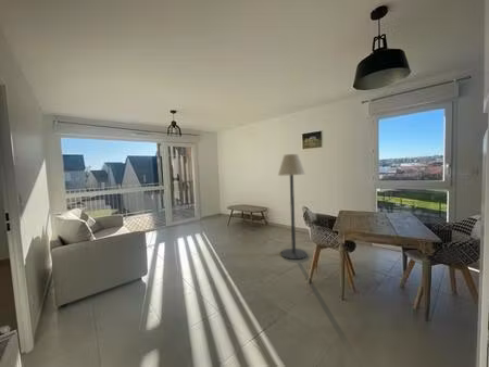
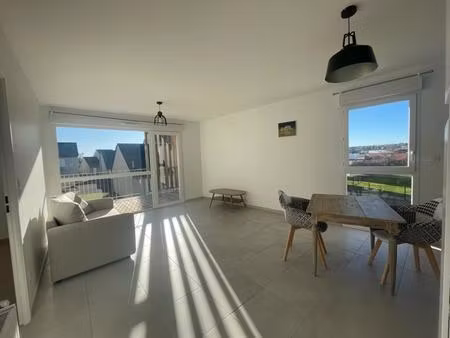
- floor lamp [277,153,309,261]
